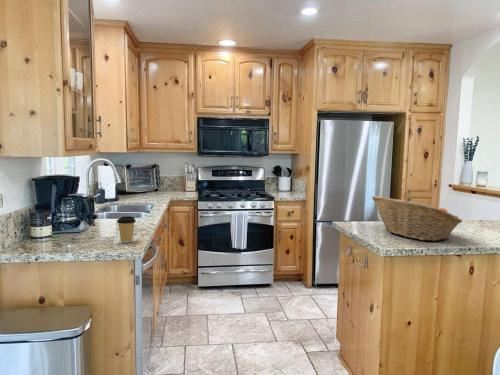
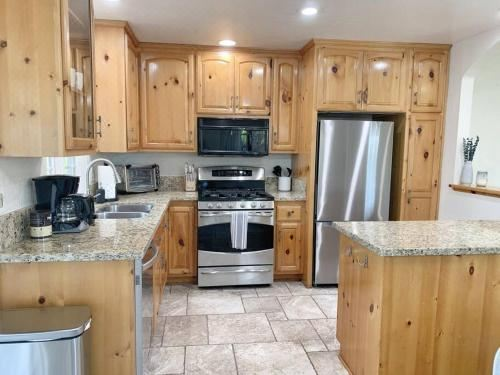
- fruit basket [371,195,464,242]
- coffee cup [116,216,137,244]
